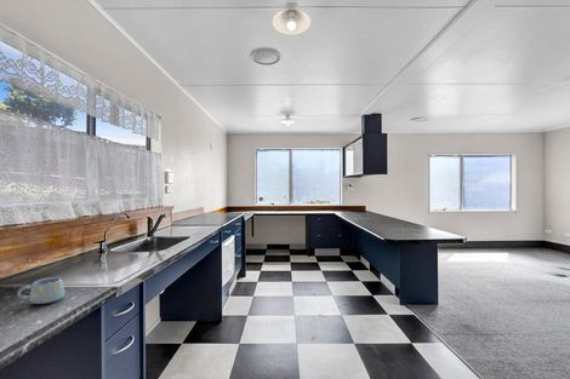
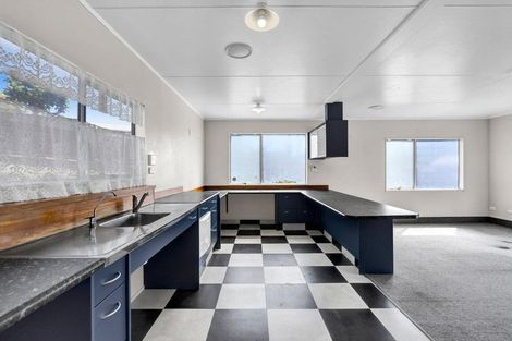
- mug [16,276,65,305]
